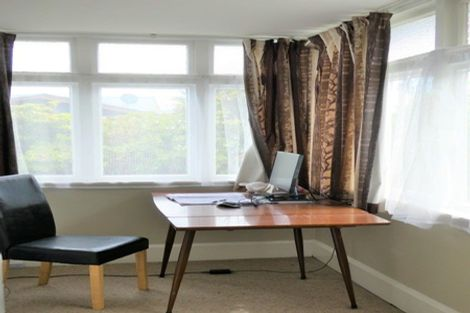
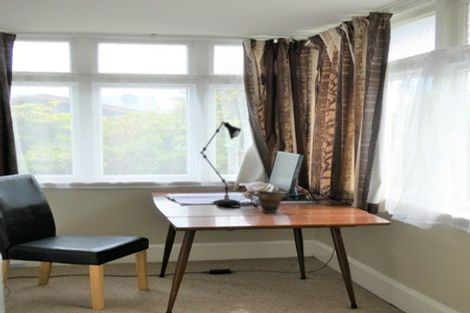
+ bowl [255,190,287,214]
+ desk lamp [199,120,242,206]
